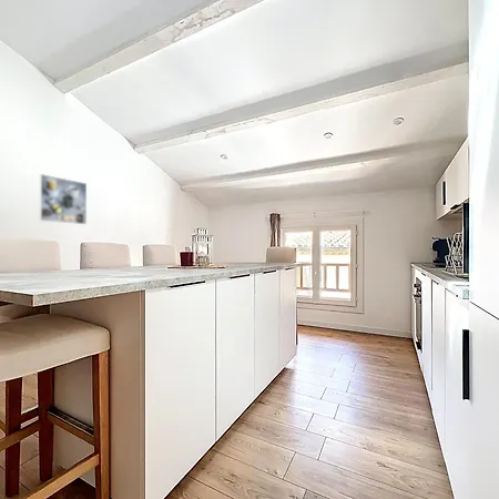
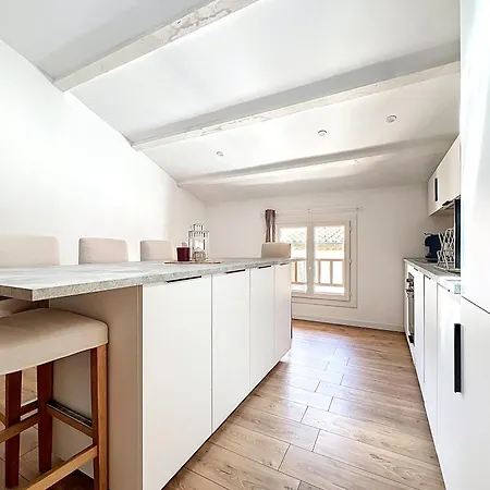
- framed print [38,173,88,225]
